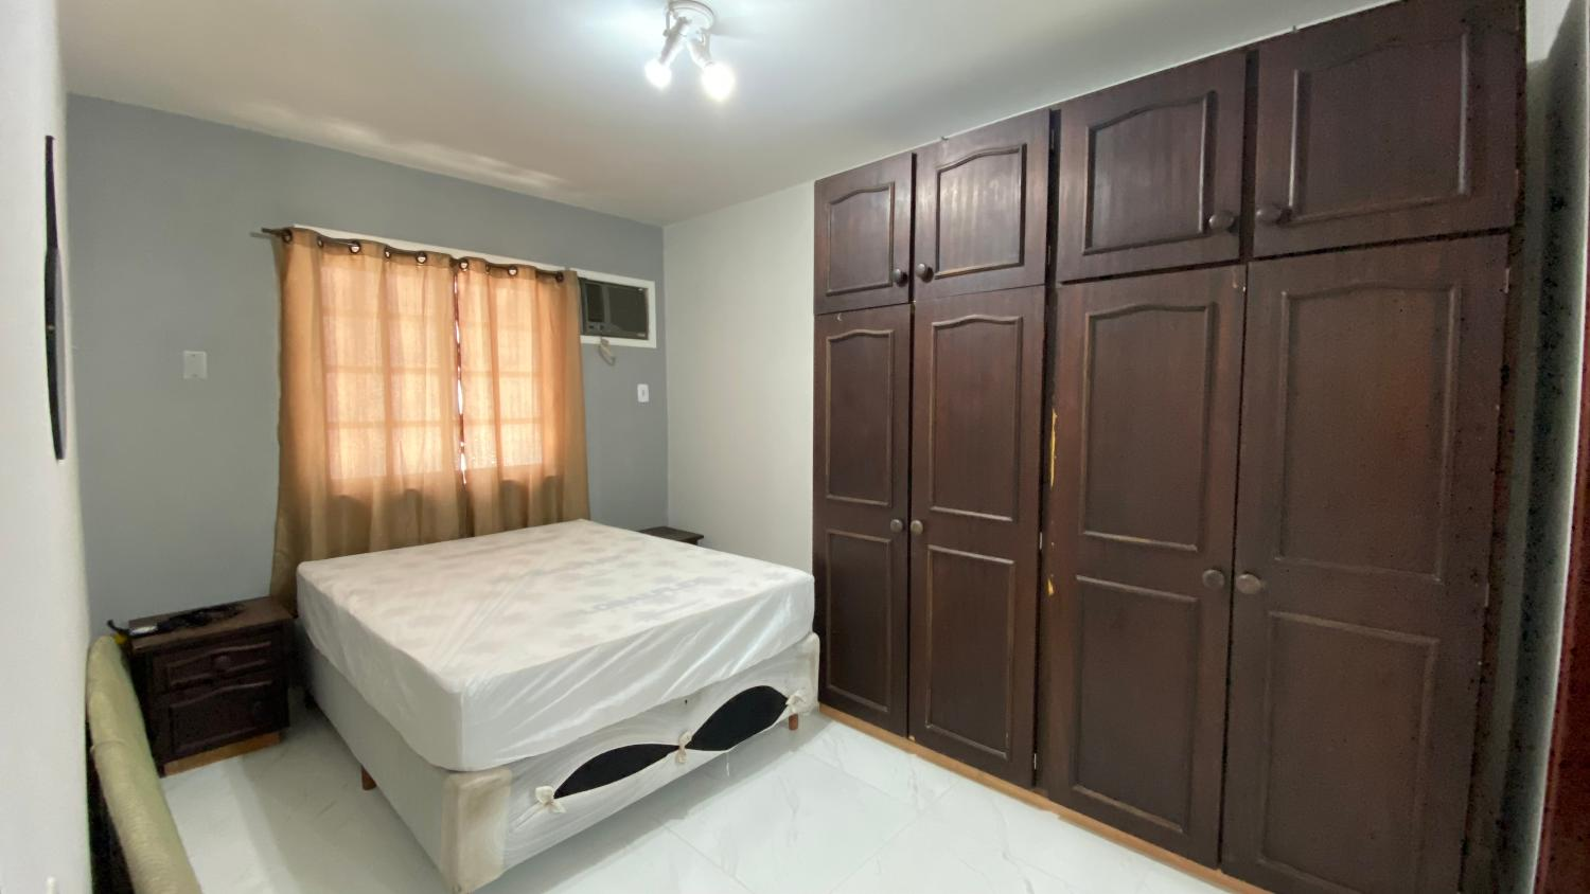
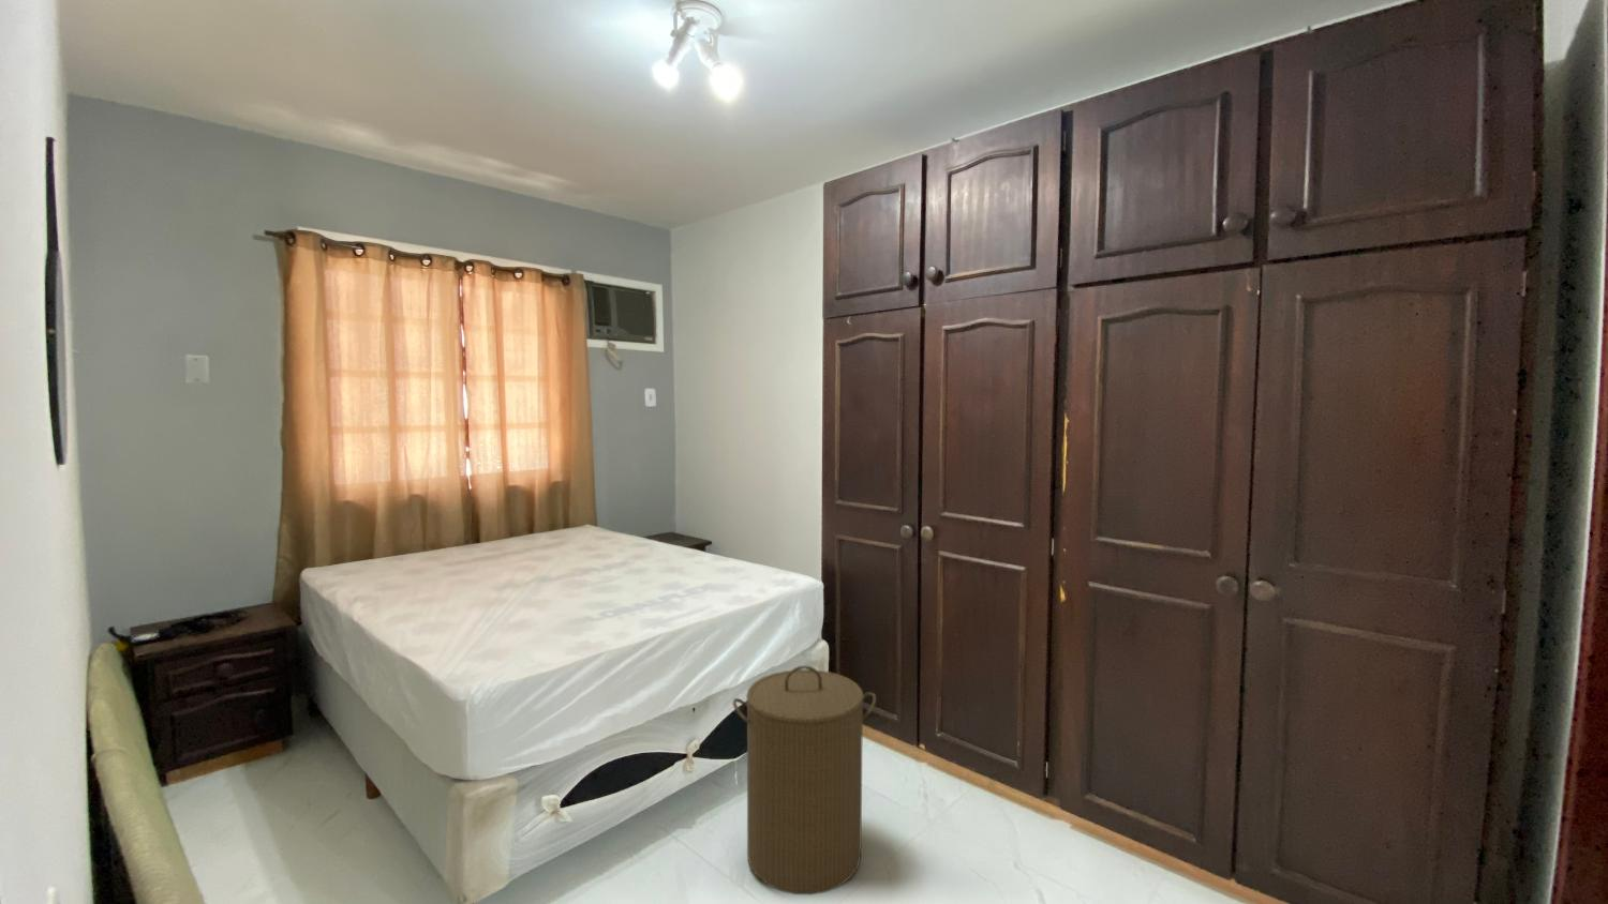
+ laundry hamper [731,664,877,895]
